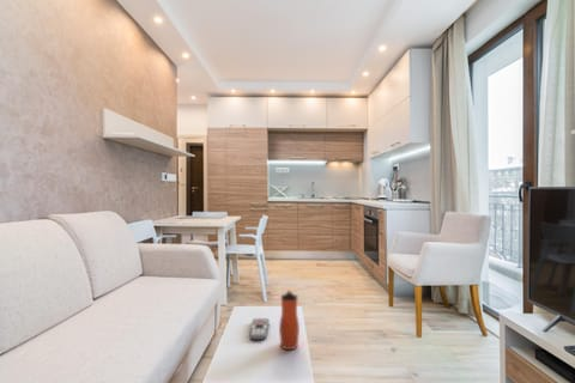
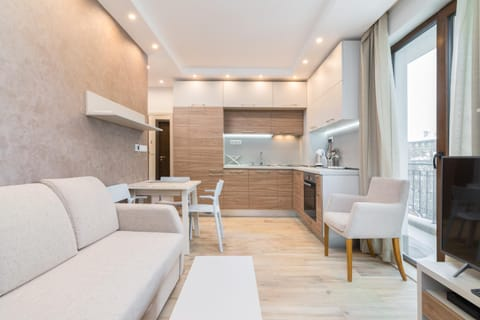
- remote control [249,317,271,341]
- water bottle [278,290,301,351]
